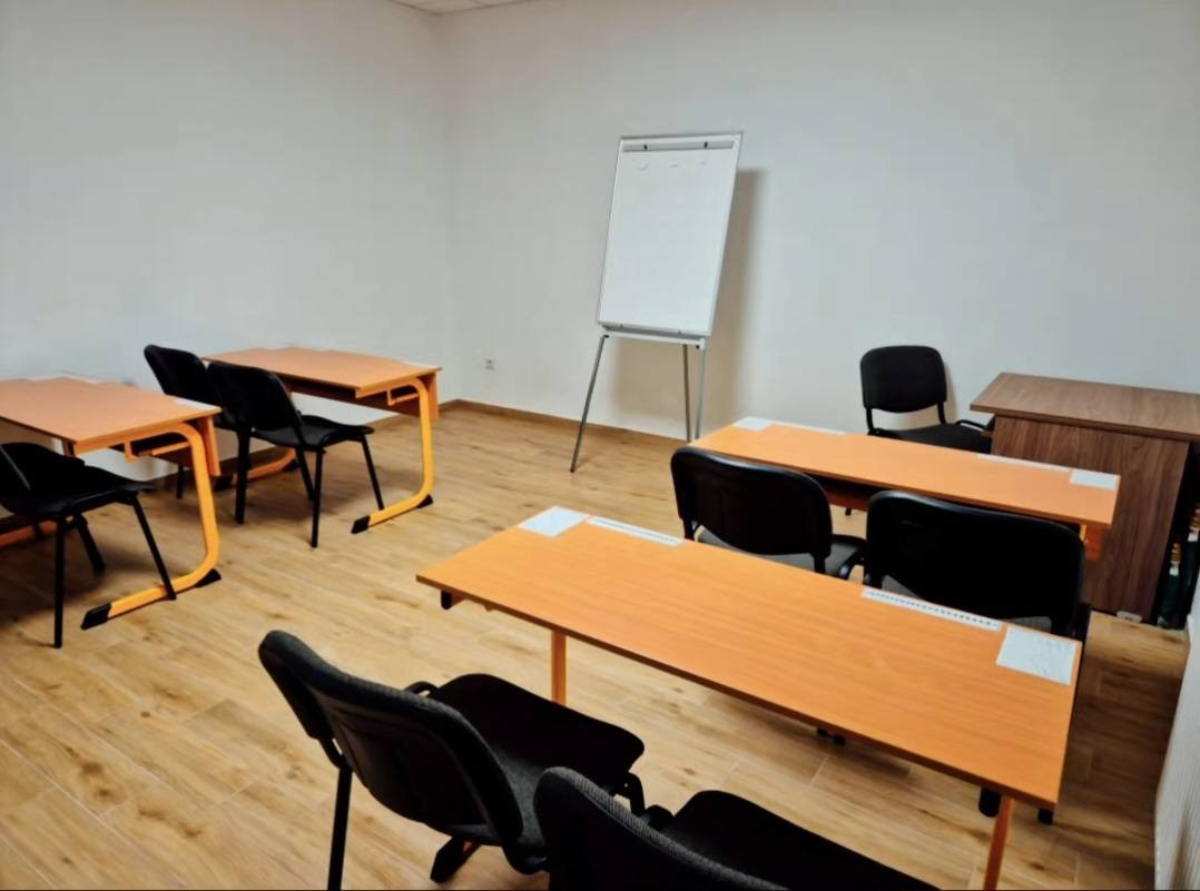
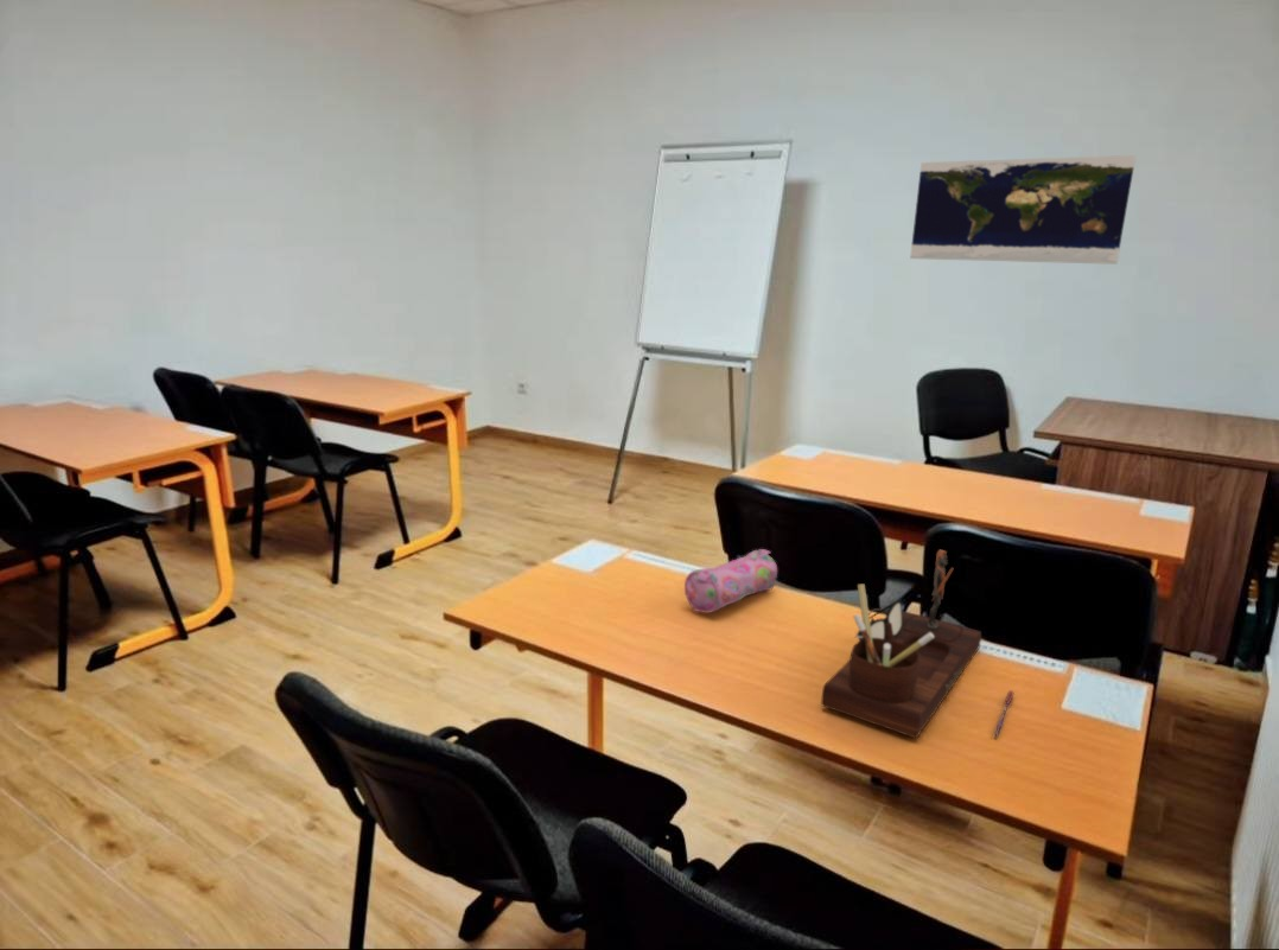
+ map [909,154,1137,266]
+ pen [991,689,1016,738]
+ desk organizer [820,549,982,739]
+ pencil case [683,548,778,614]
